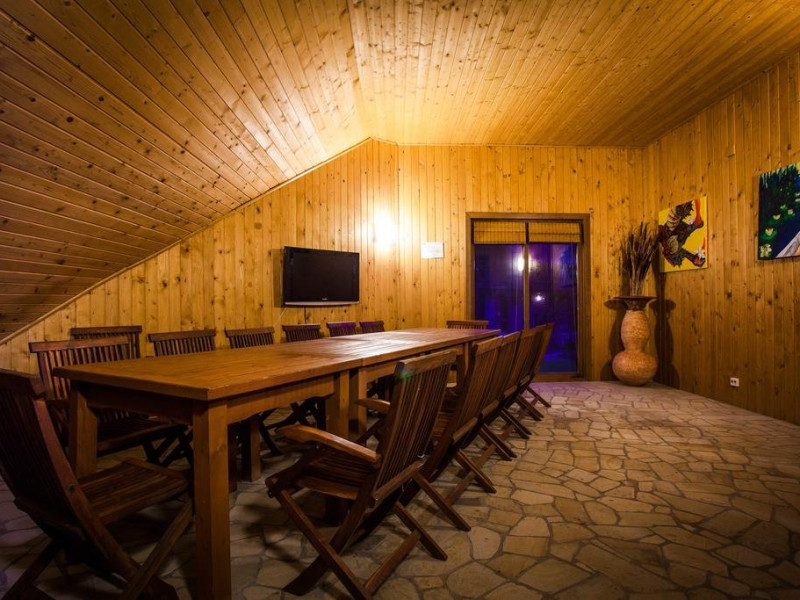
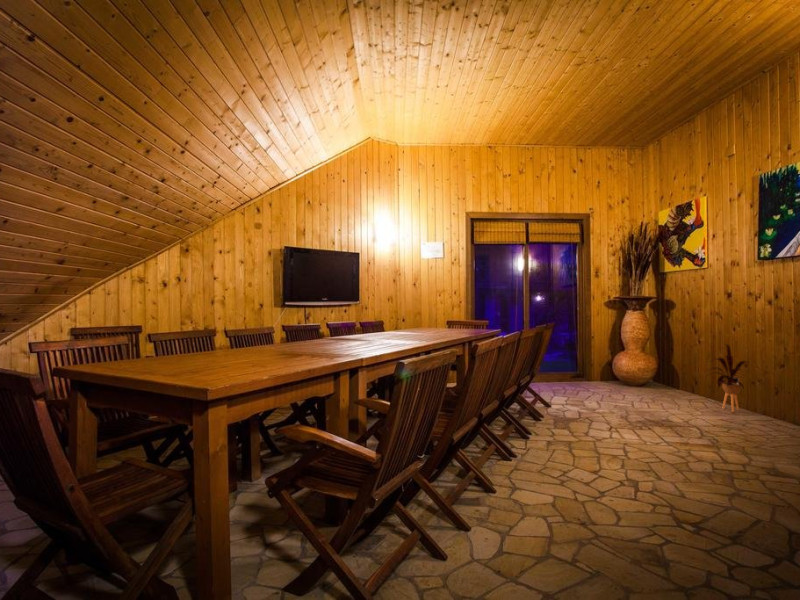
+ house plant [702,343,748,413]
